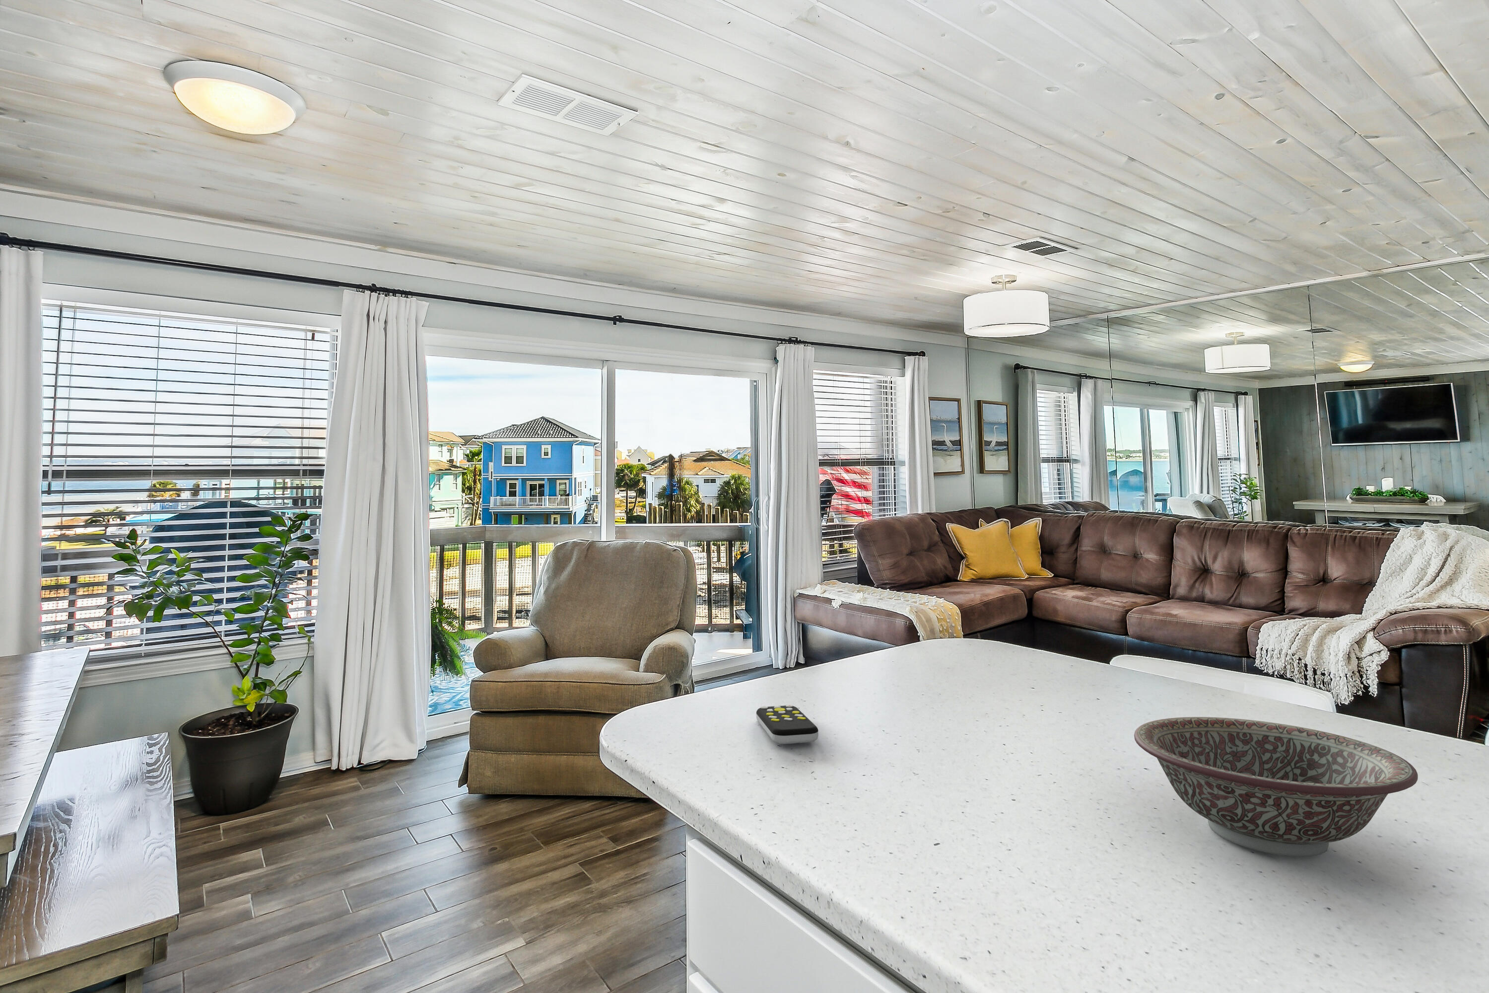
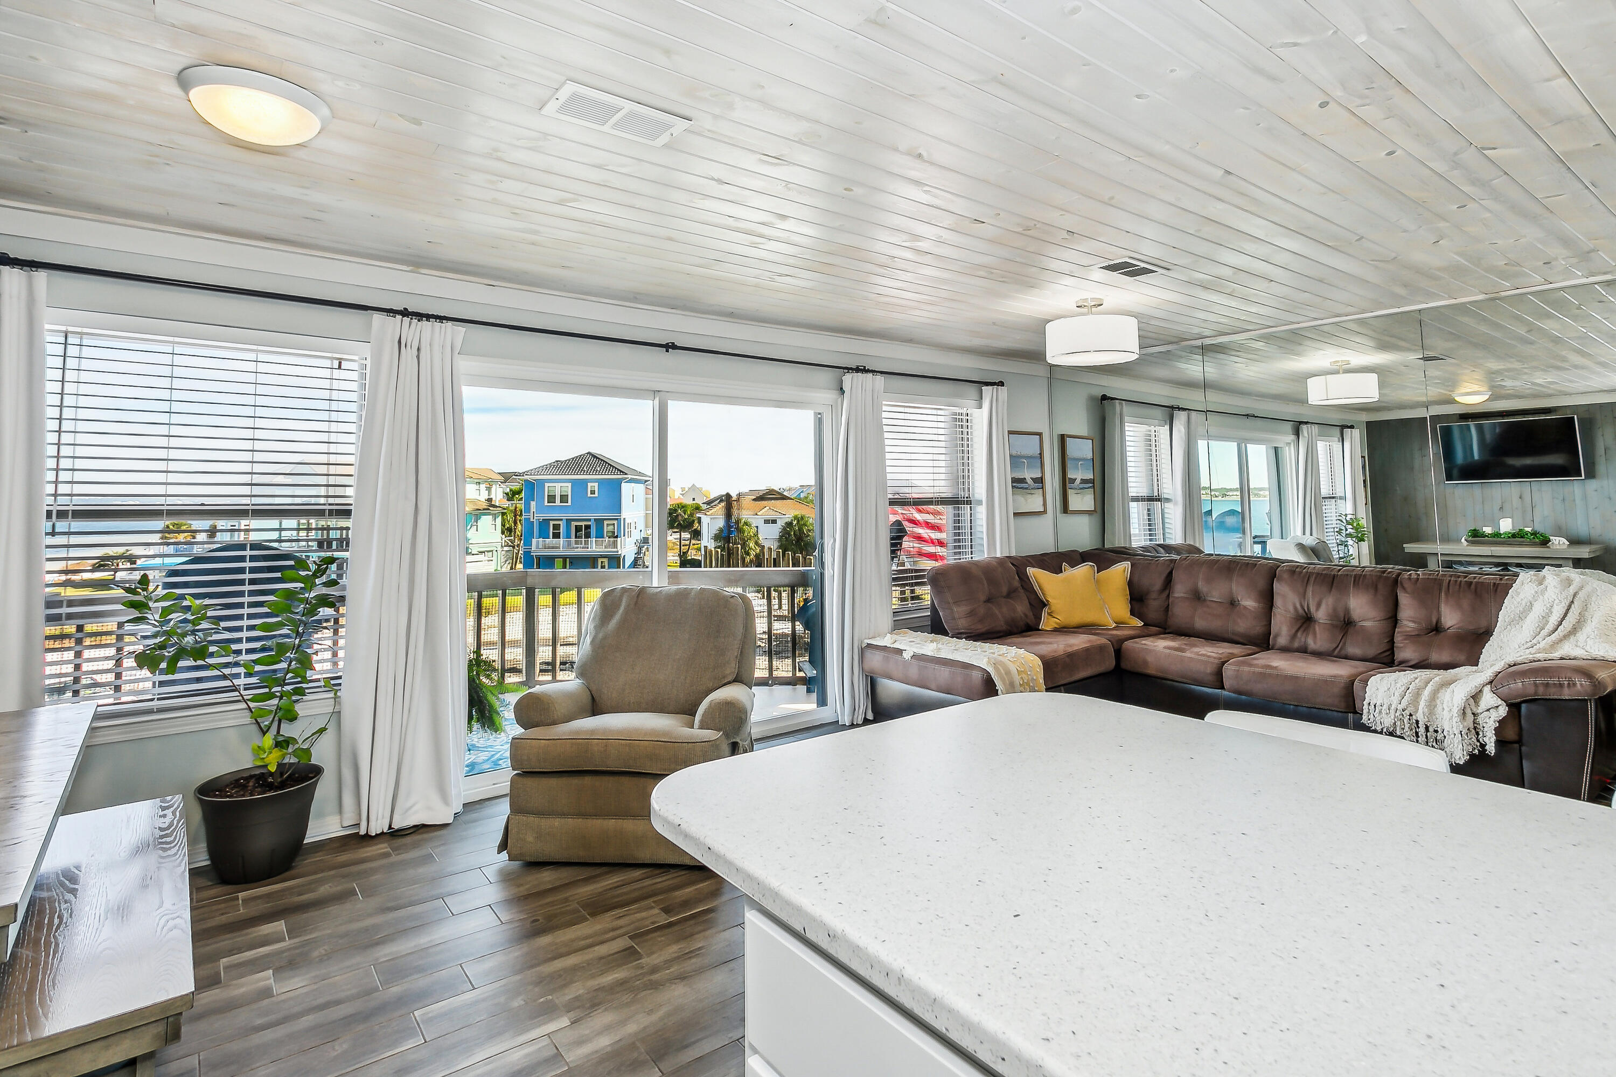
- decorative bowl [1133,716,1418,857]
- remote control [756,704,819,745]
